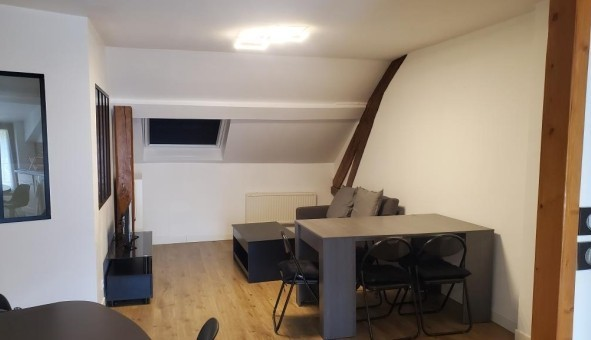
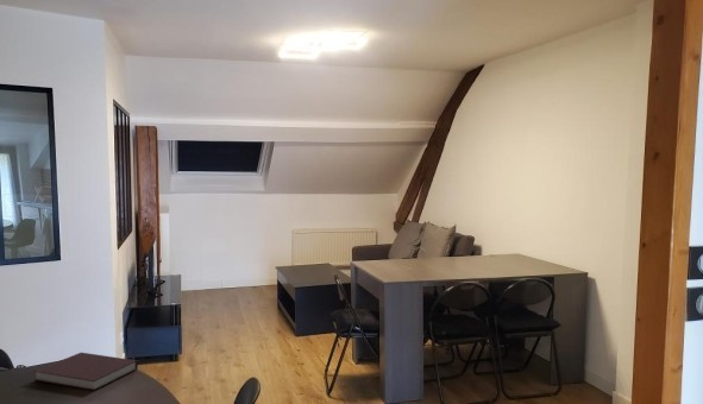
+ notebook [33,352,139,392]
